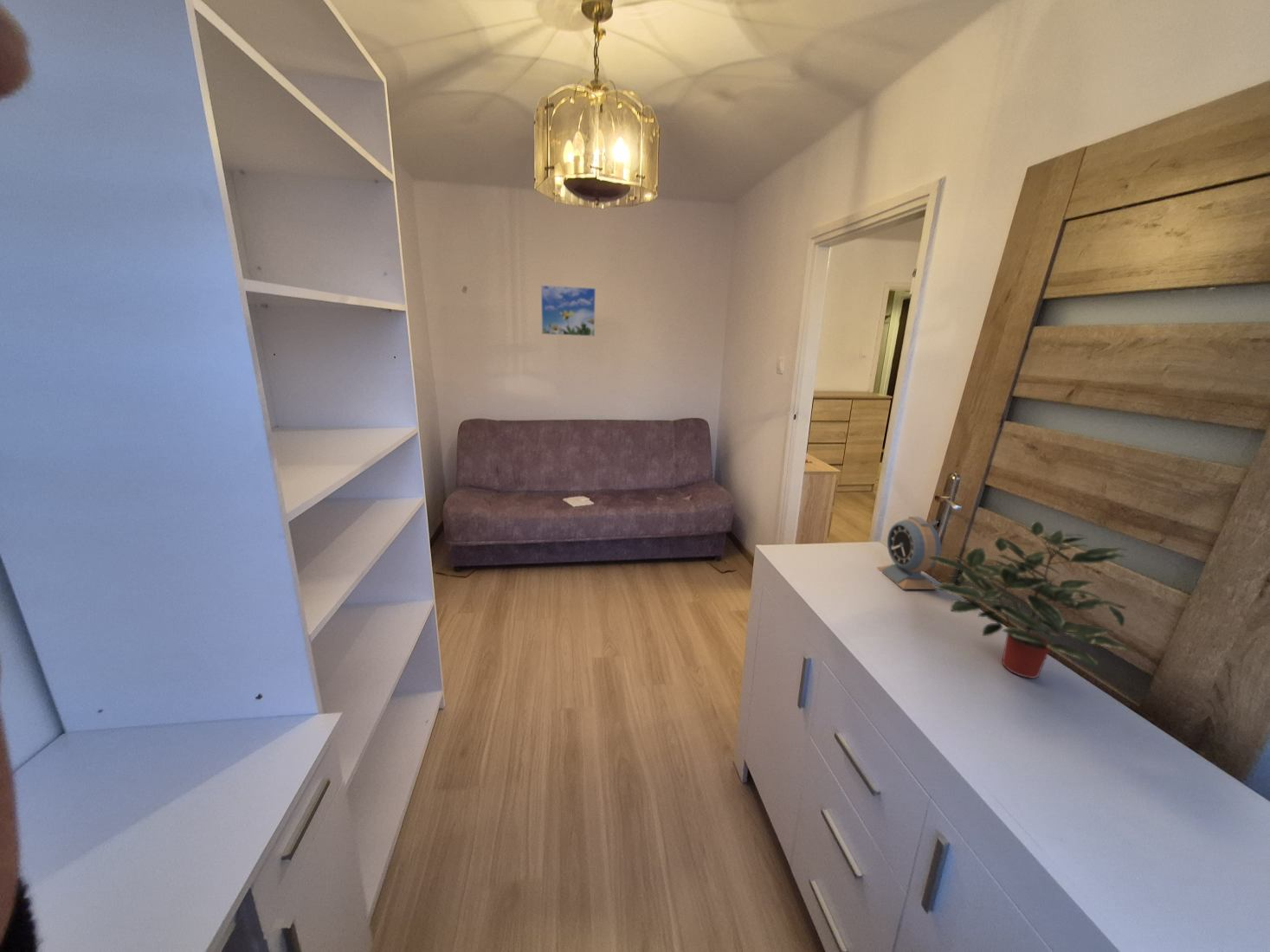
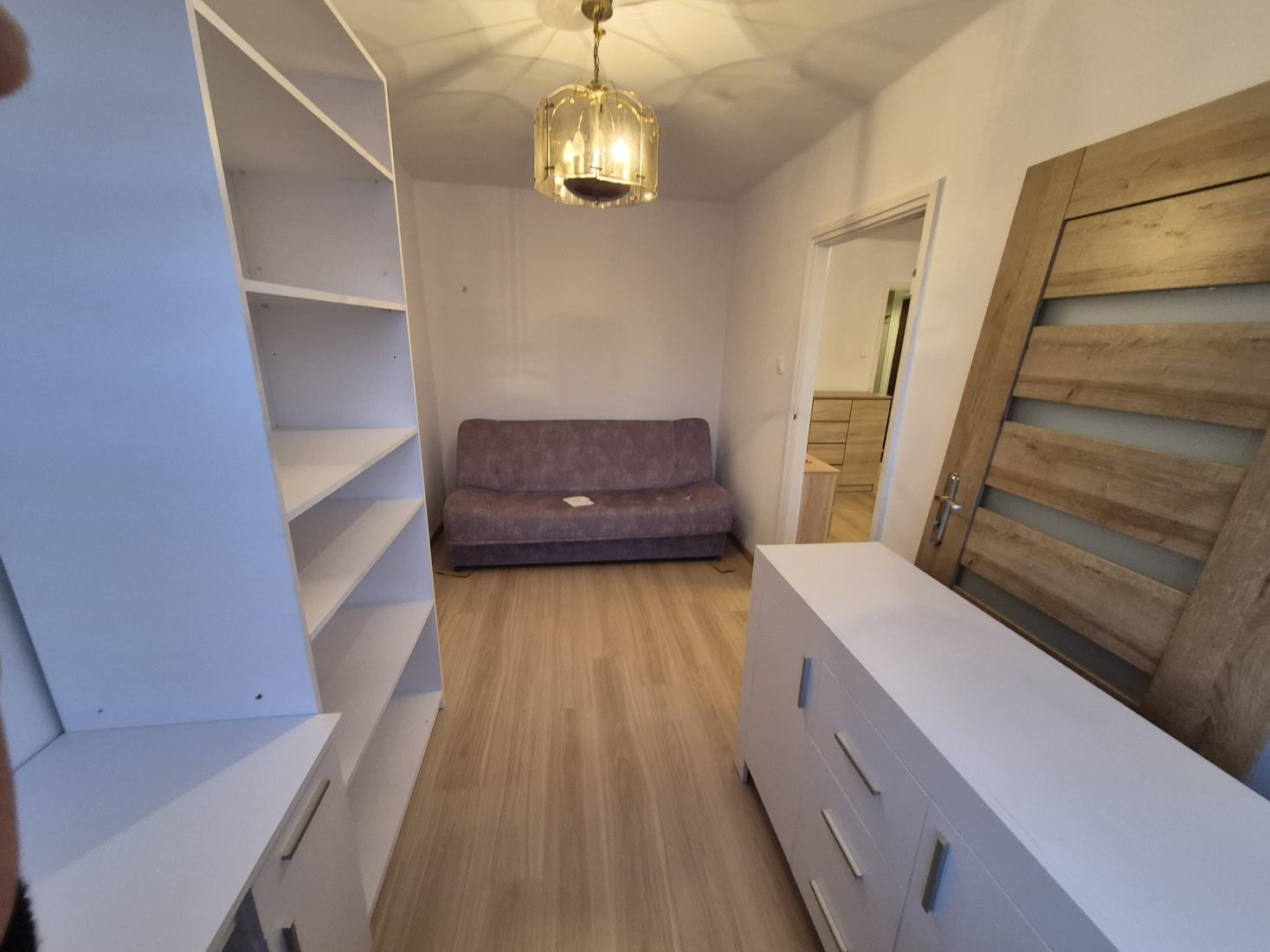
- alarm clock [876,516,942,590]
- potted plant [929,521,1139,679]
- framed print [540,284,596,338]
